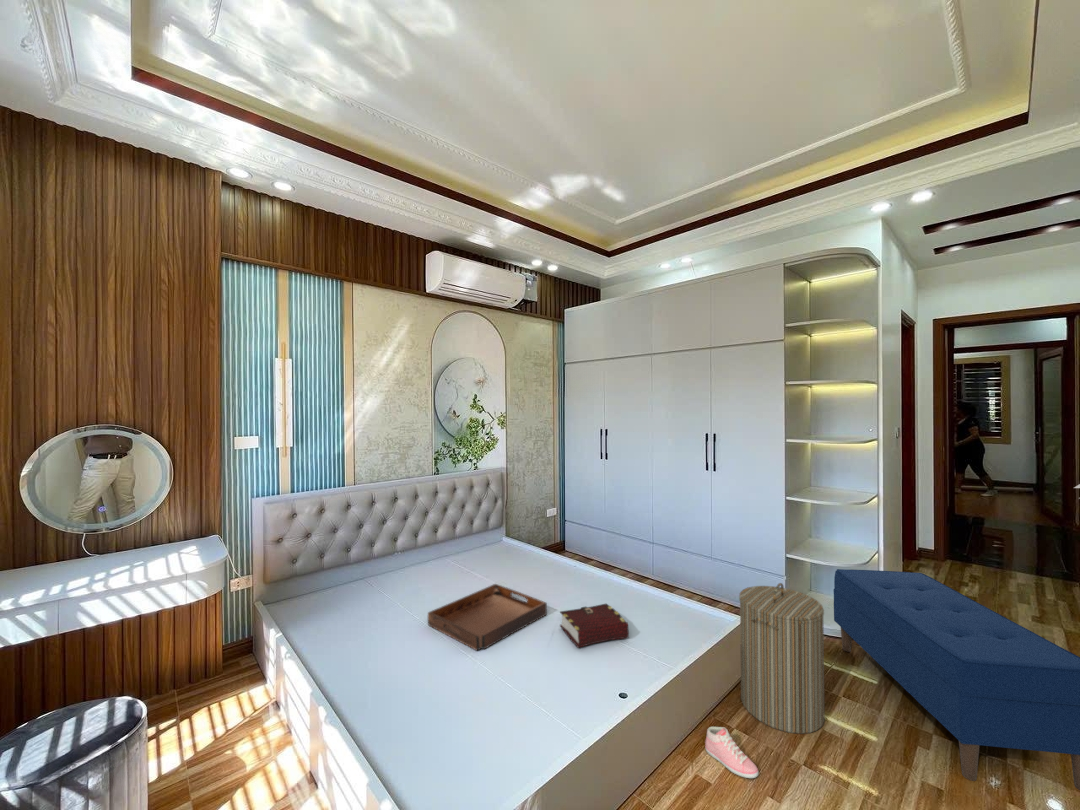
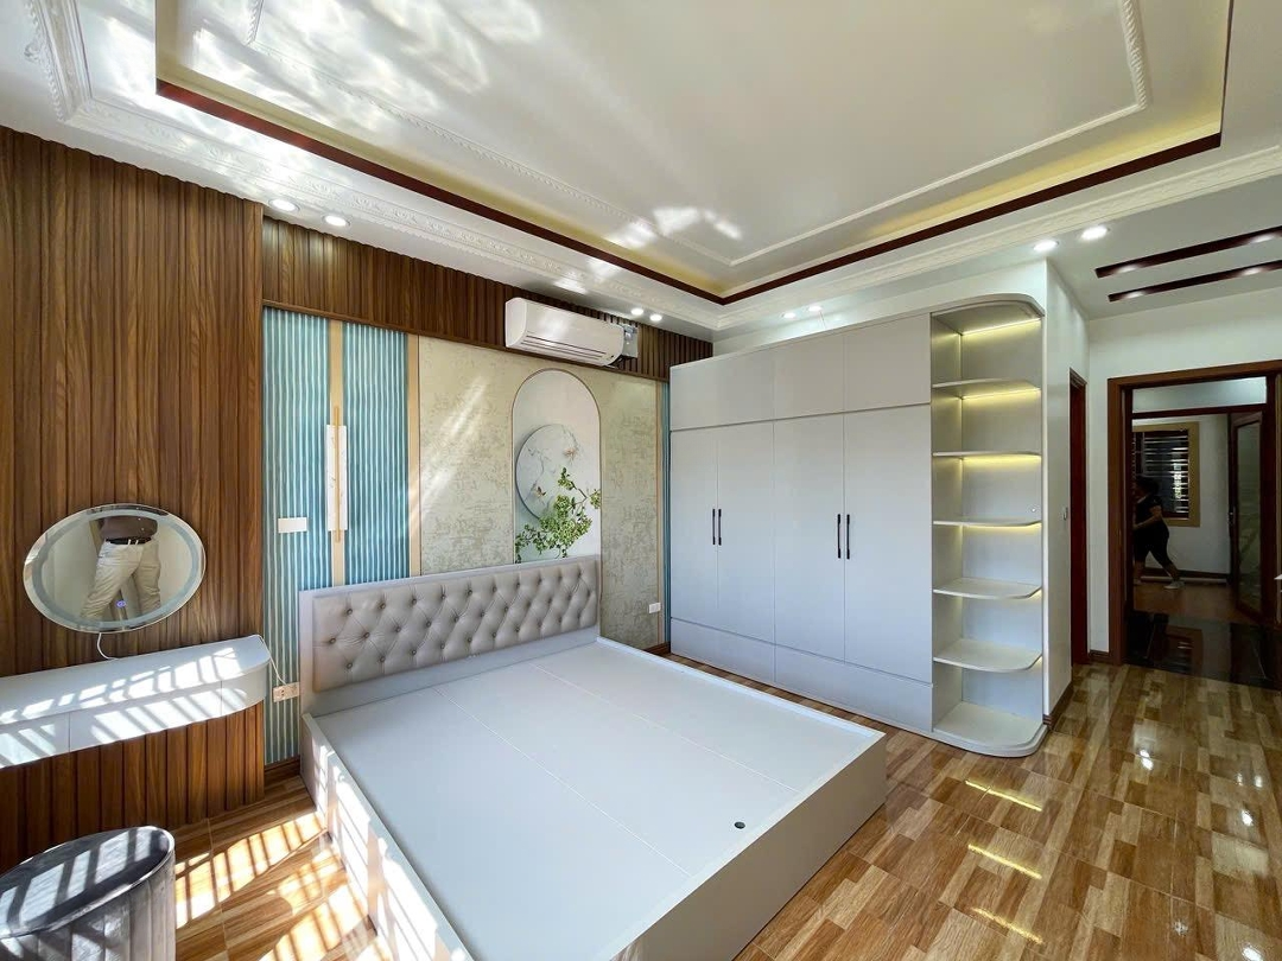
- bench [833,568,1080,791]
- book [559,603,630,649]
- sneaker [704,726,759,779]
- laundry hamper [738,582,825,735]
- serving tray [427,583,548,652]
